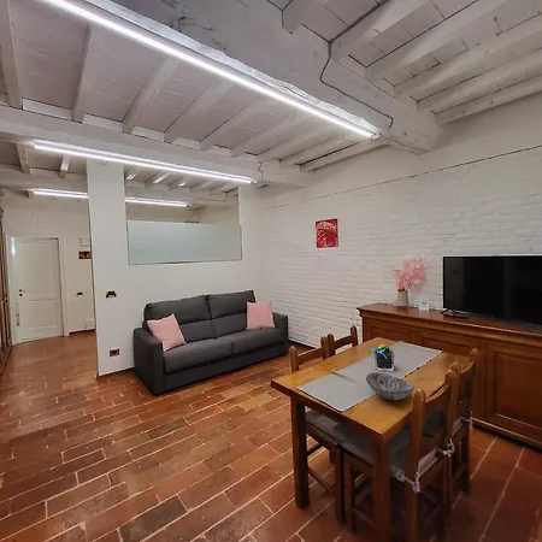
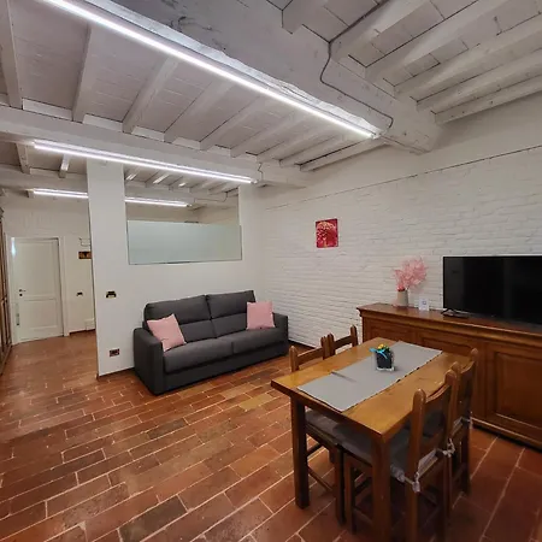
- decorative bowl [365,371,416,401]
